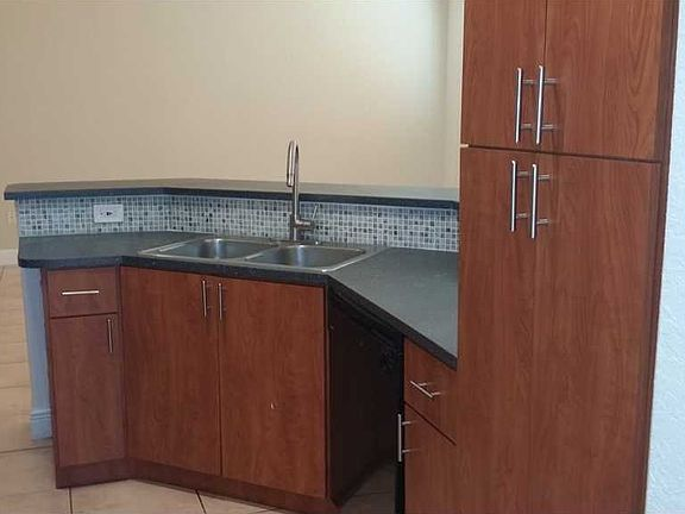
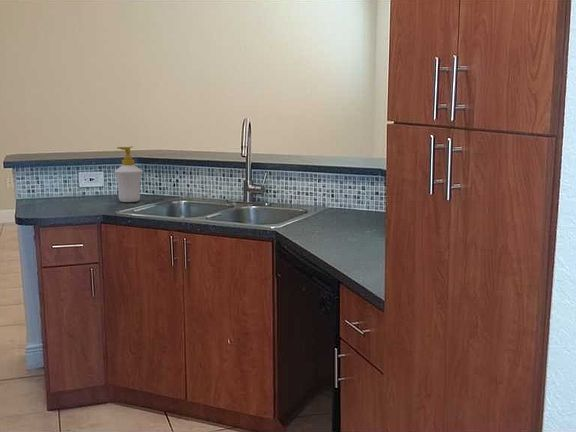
+ soap bottle [113,145,144,203]
